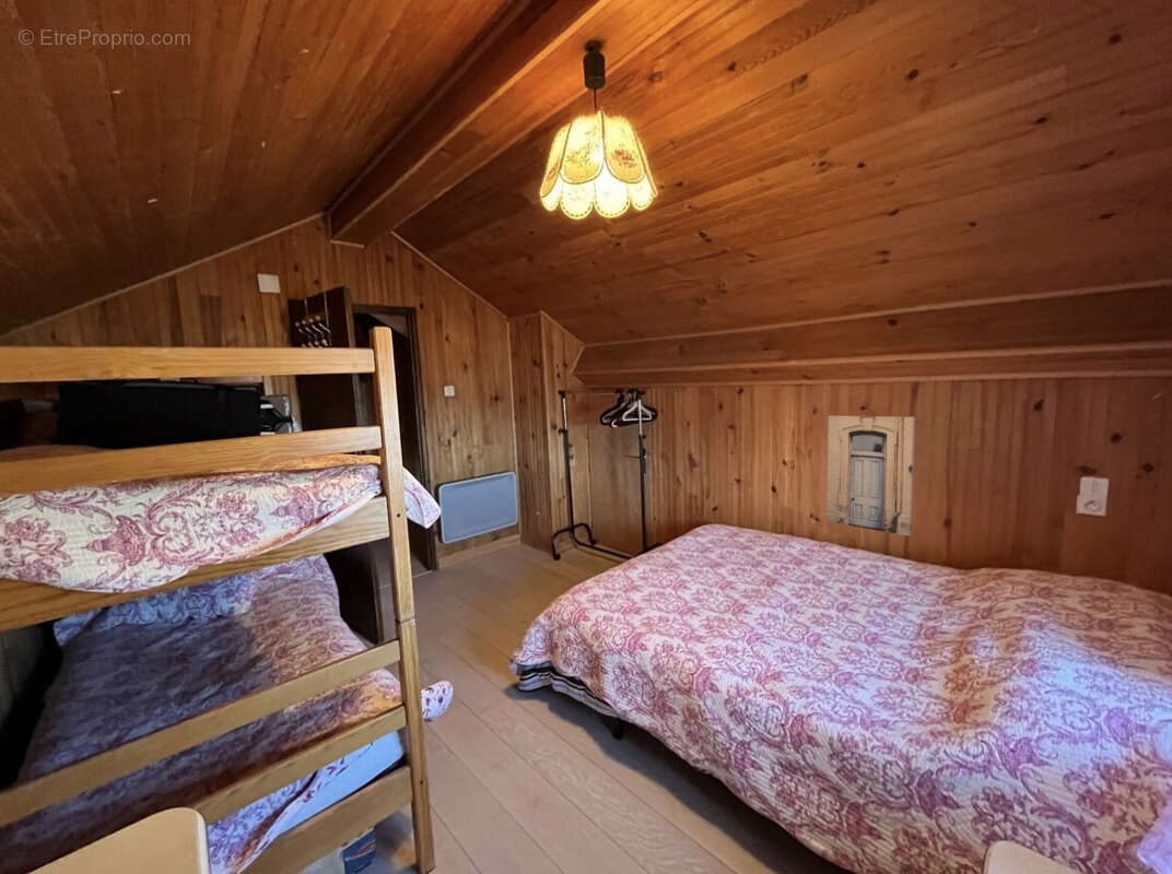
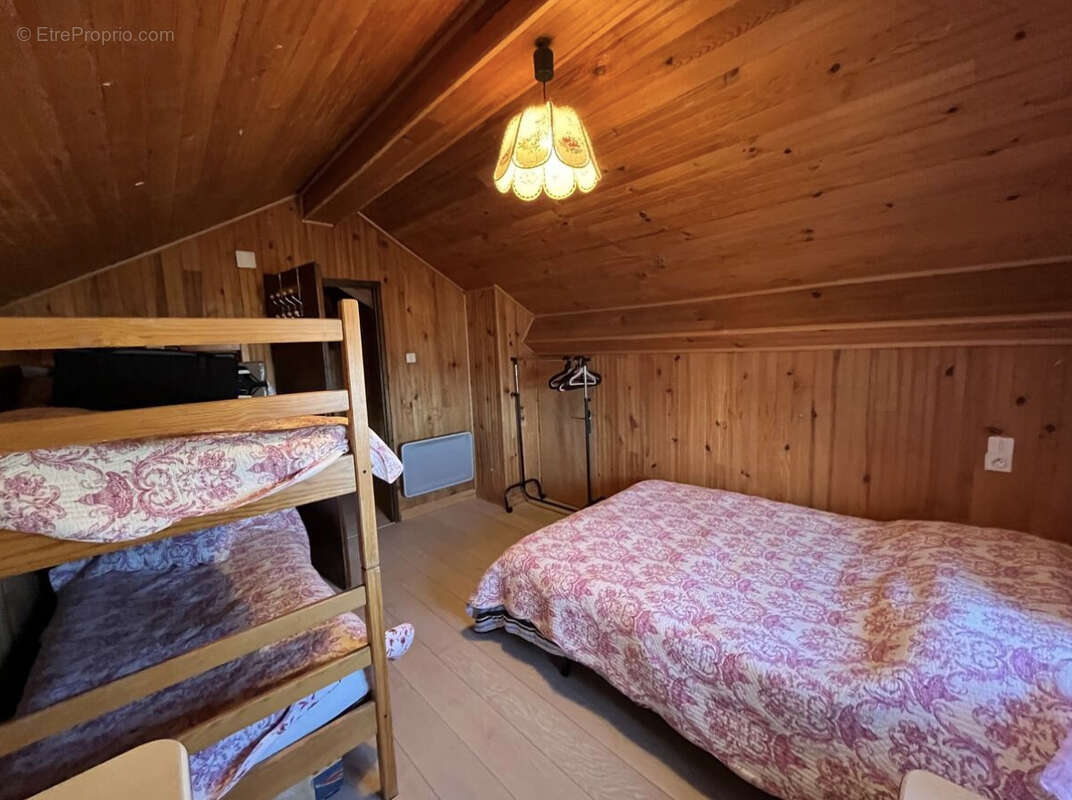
- wall art [825,414,916,538]
